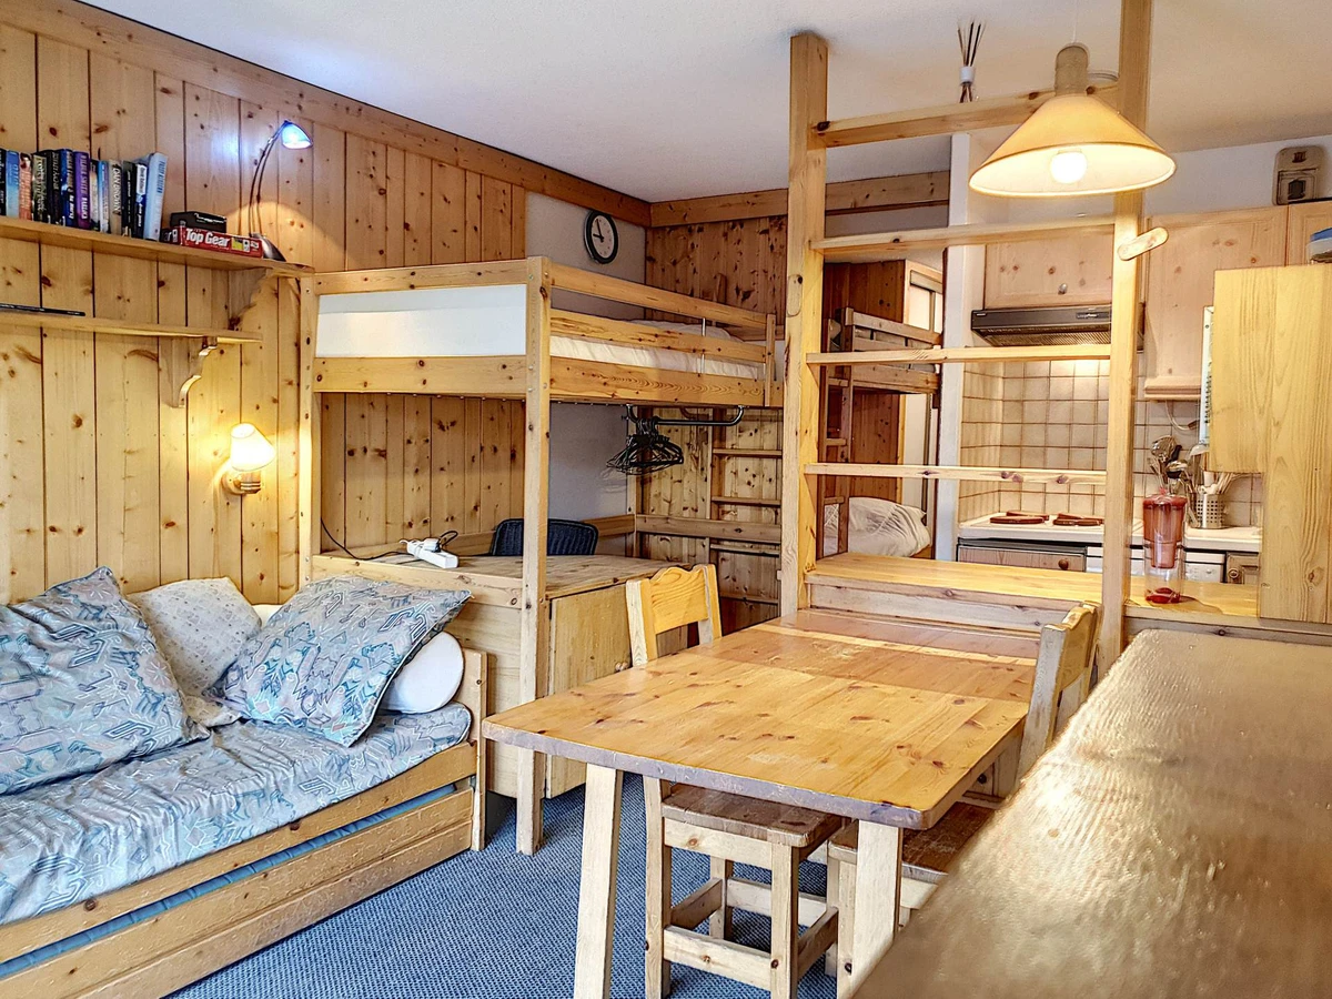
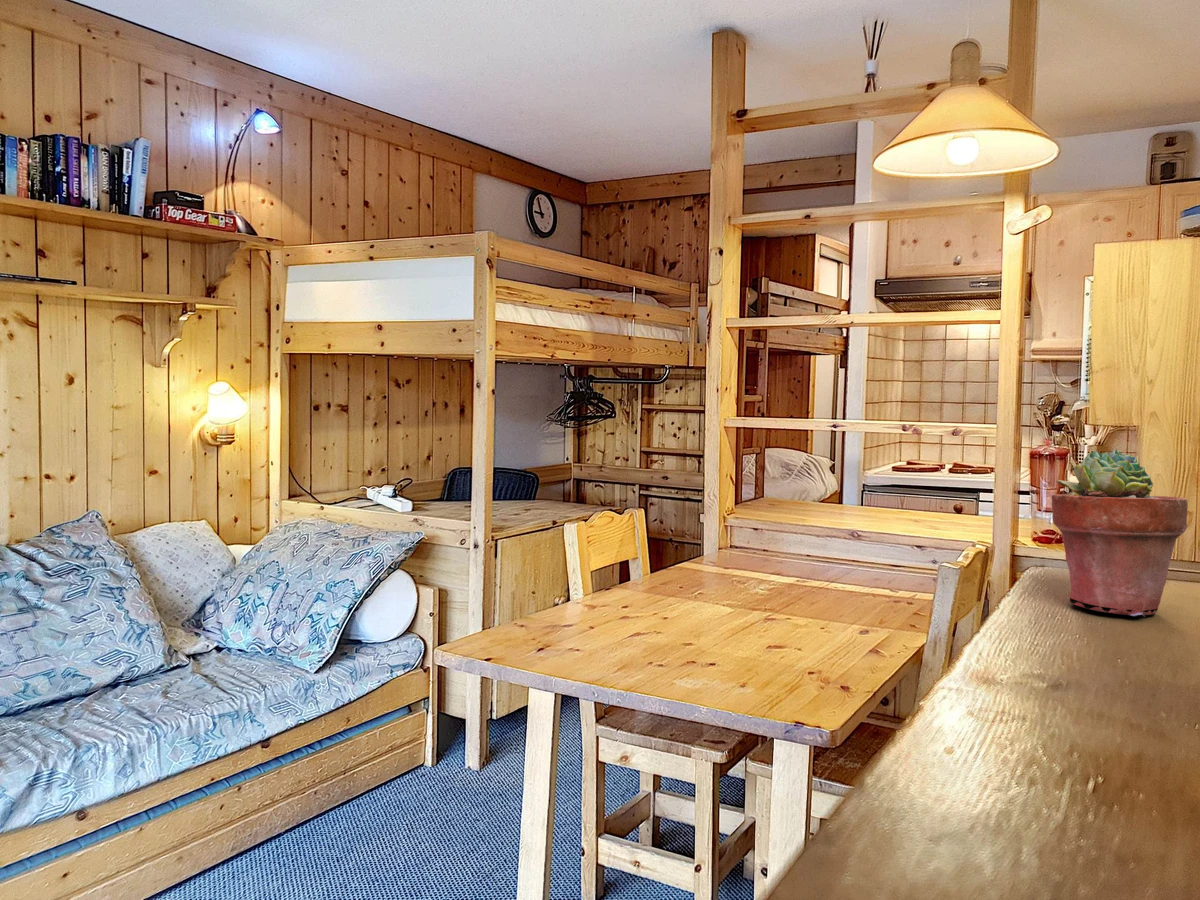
+ potted succulent [1051,448,1189,618]
